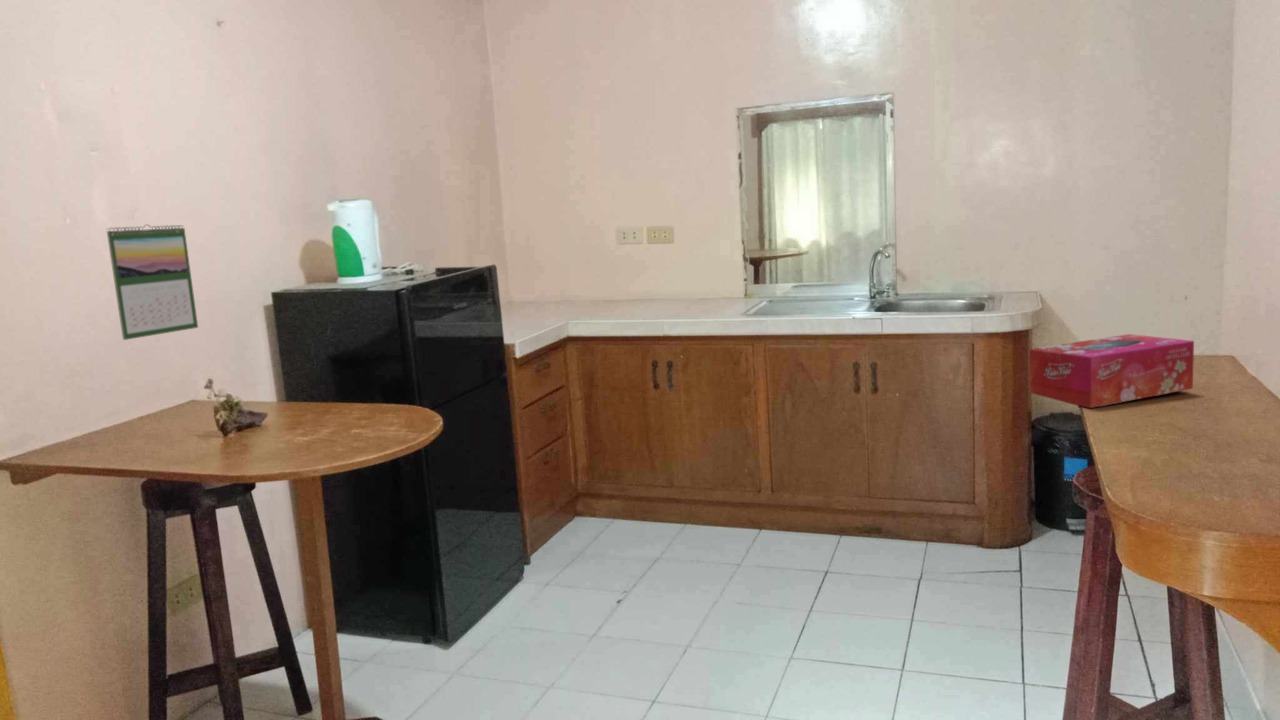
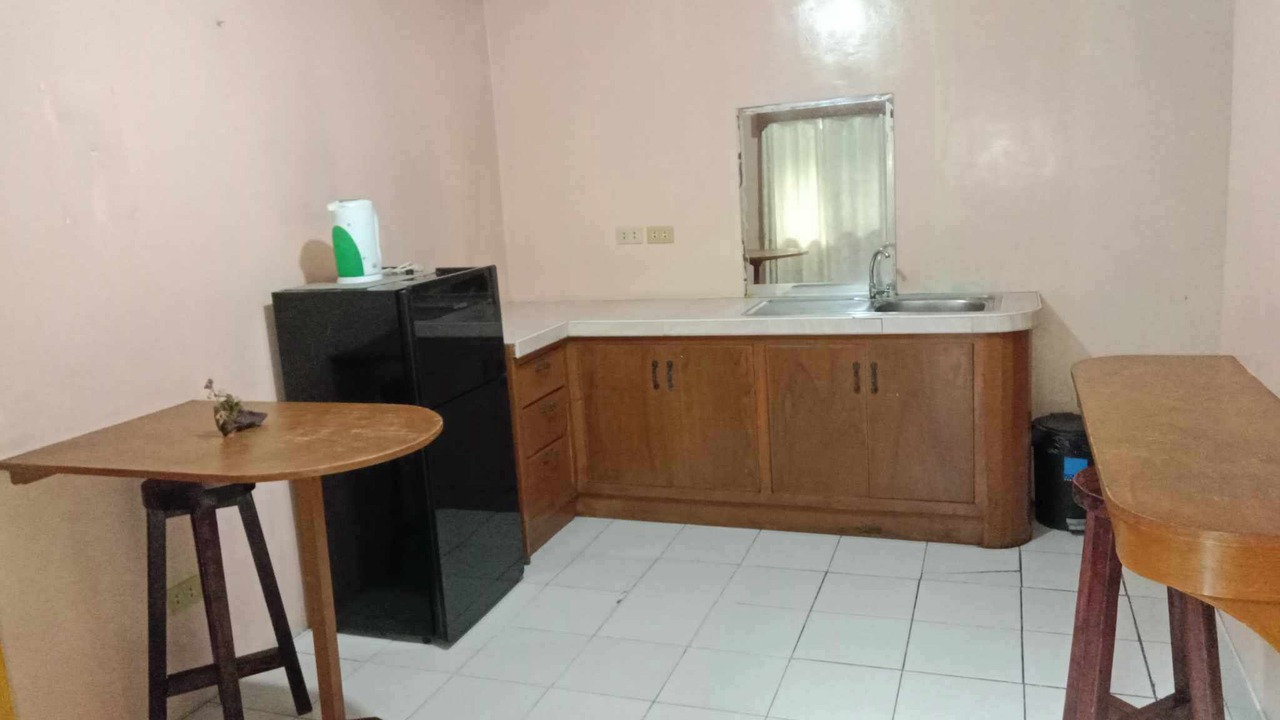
- calendar [106,223,199,341]
- tissue box [1028,333,1195,409]
